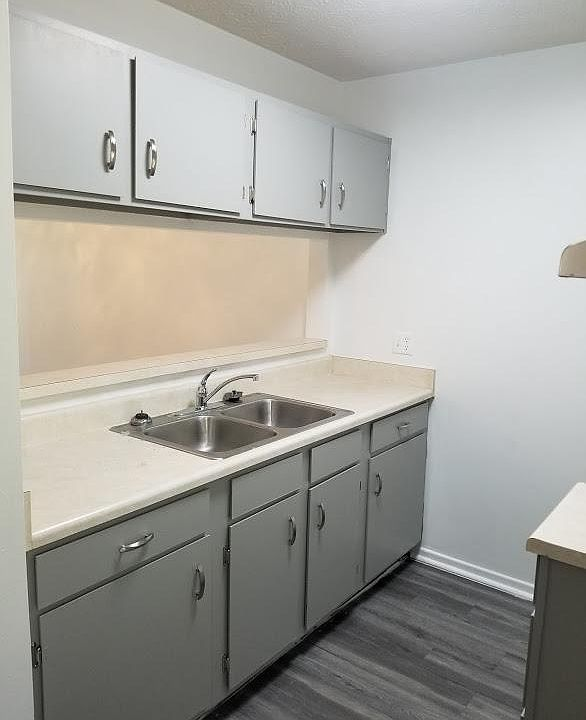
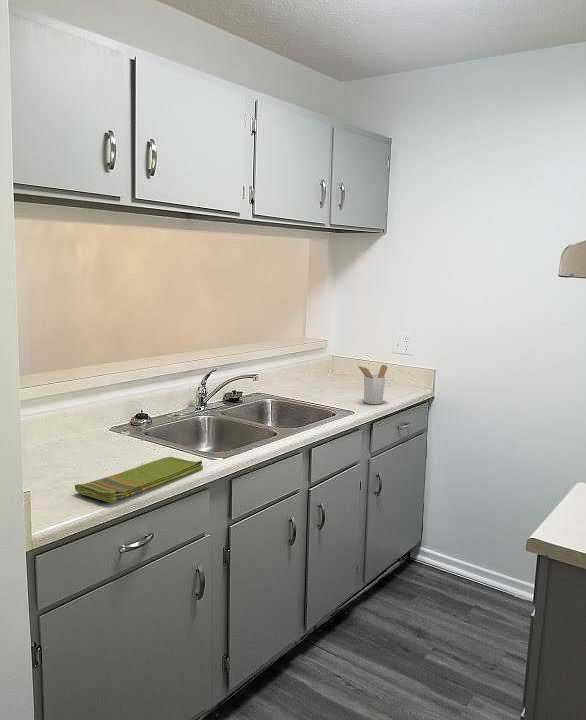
+ utensil holder [357,364,388,405]
+ dish towel [74,456,204,504]
